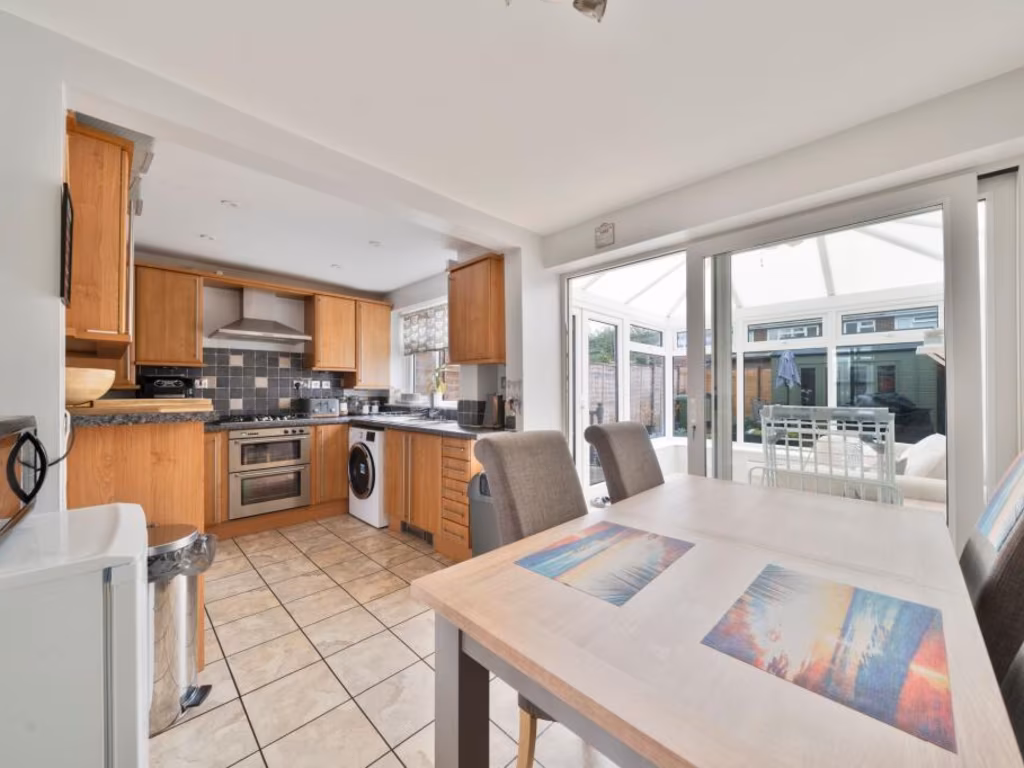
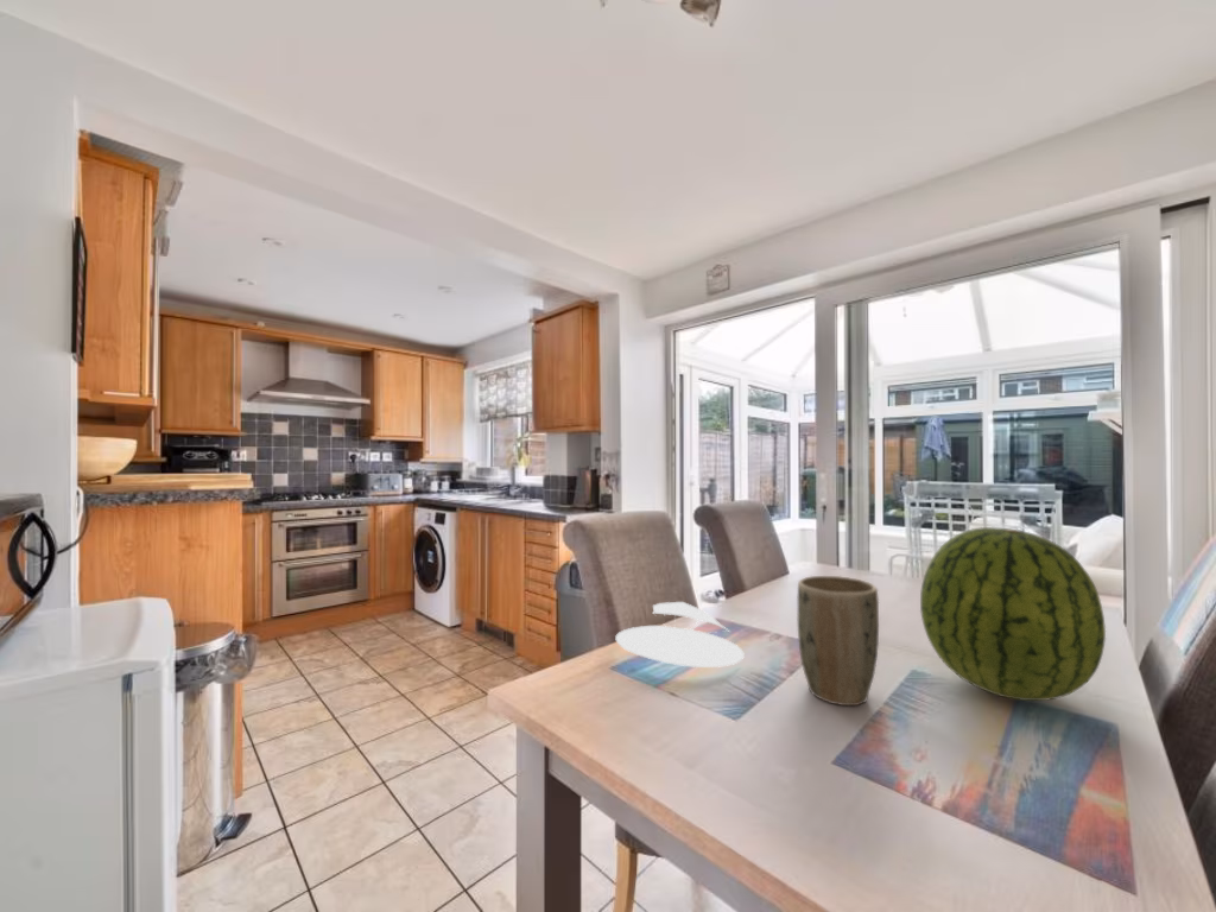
+ plate [614,601,746,669]
+ plant pot [796,575,880,707]
+ fruit [919,526,1107,702]
